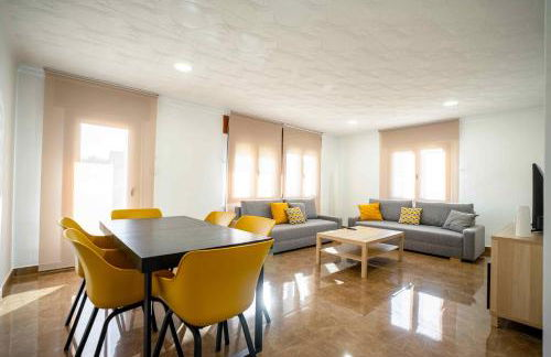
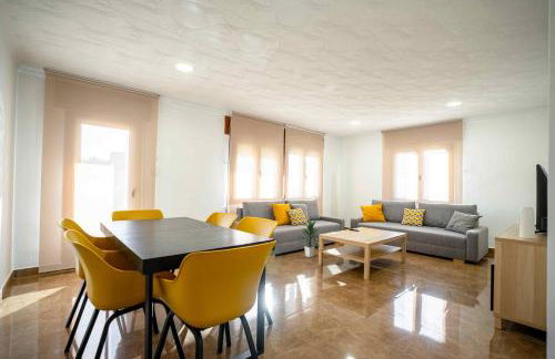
+ indoor plant [295,219,321,258]
